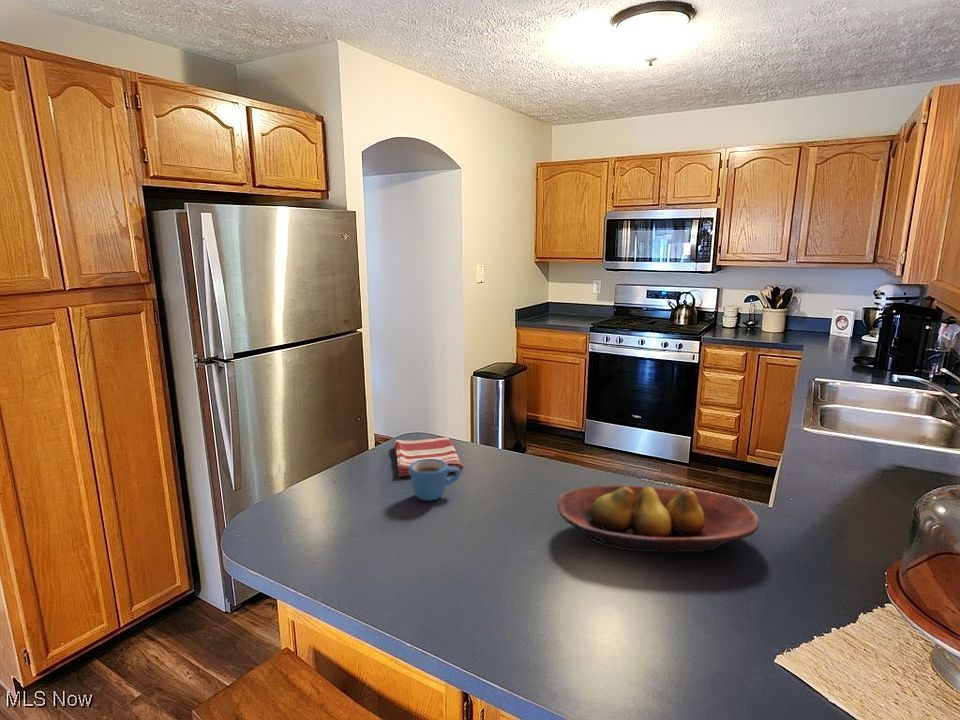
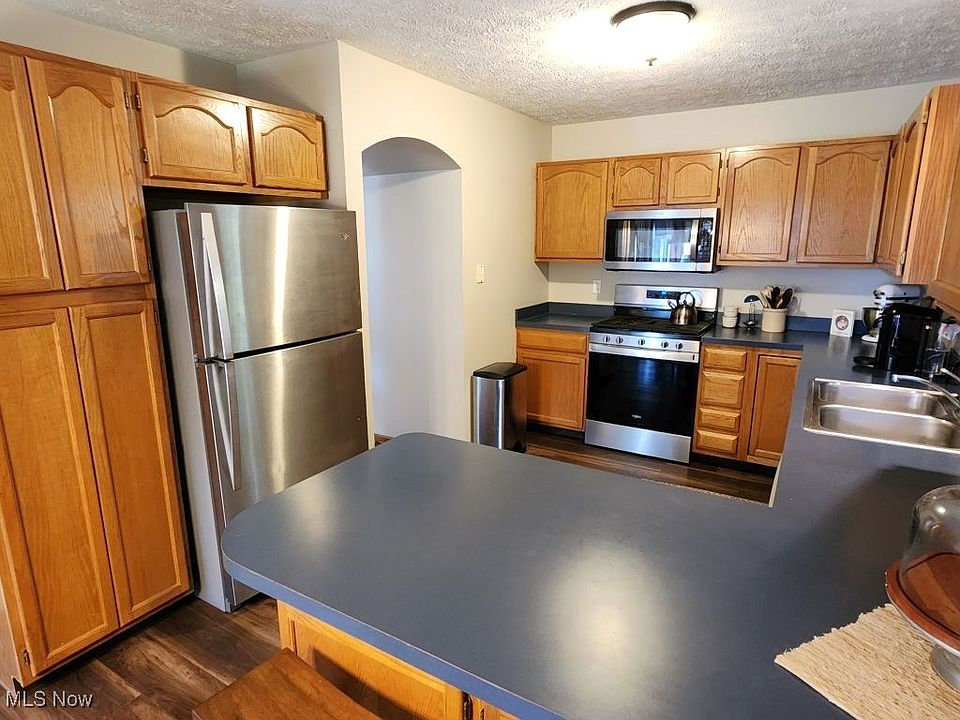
- dish towel [394,436,464,478]
- fruit bowl [556,485,760,553]
- mug [409,459,461,502]
